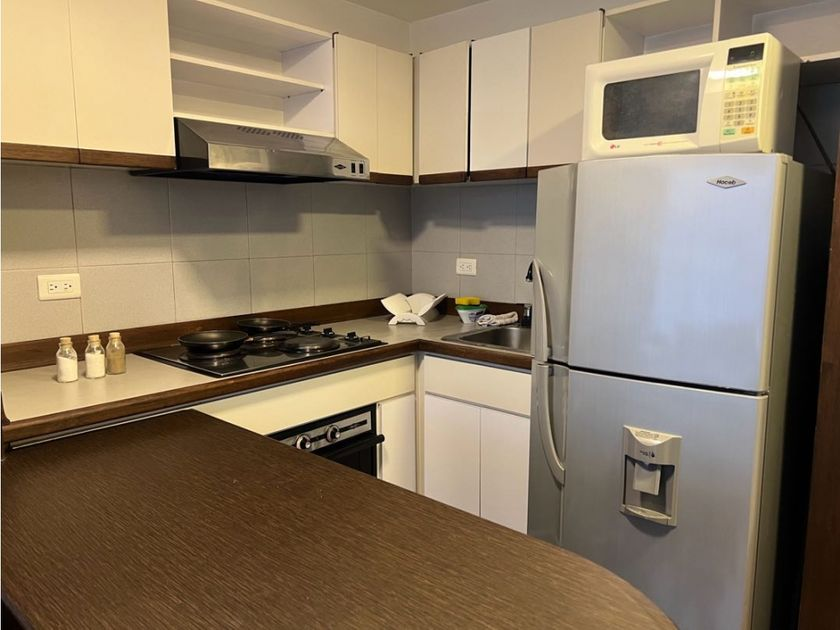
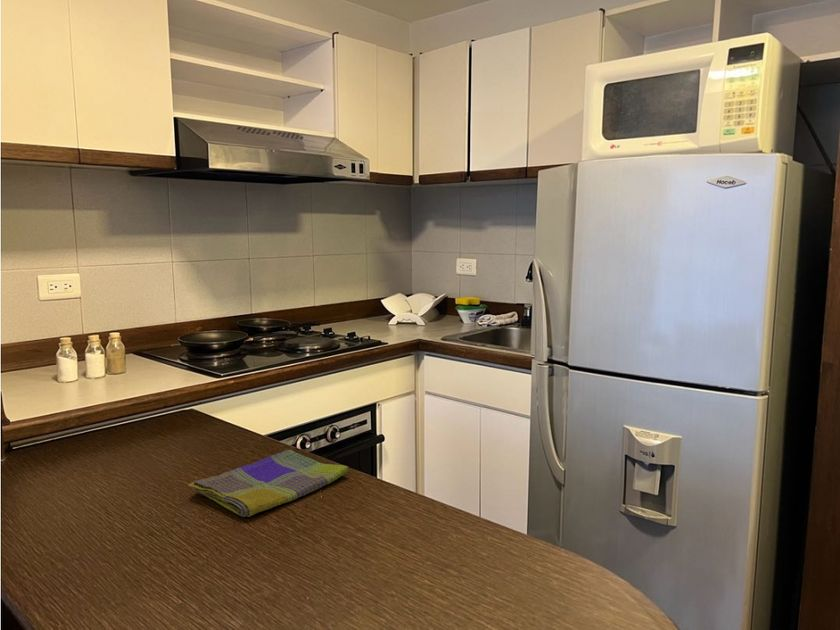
+ dish towel [187,449,349,518]
